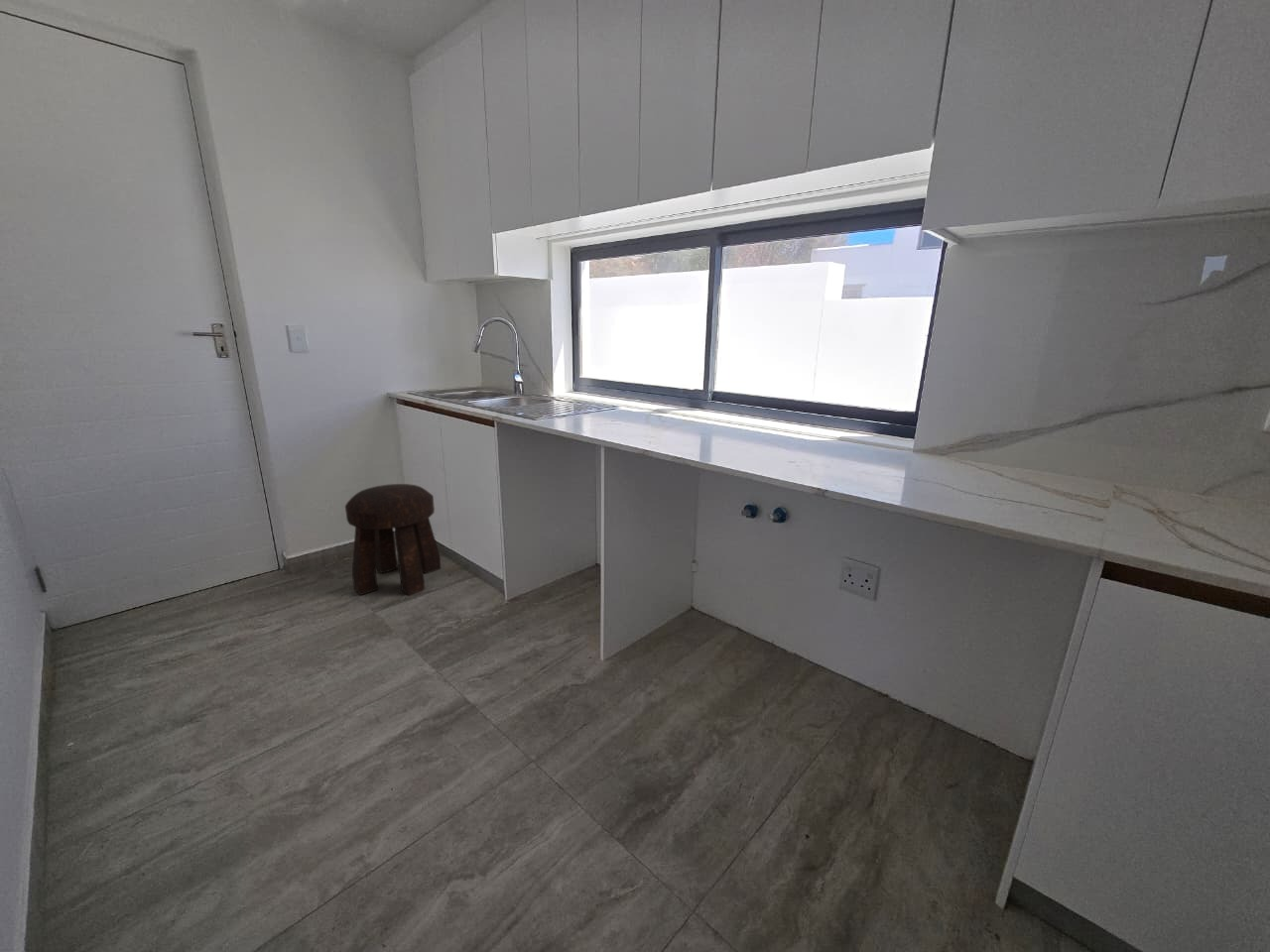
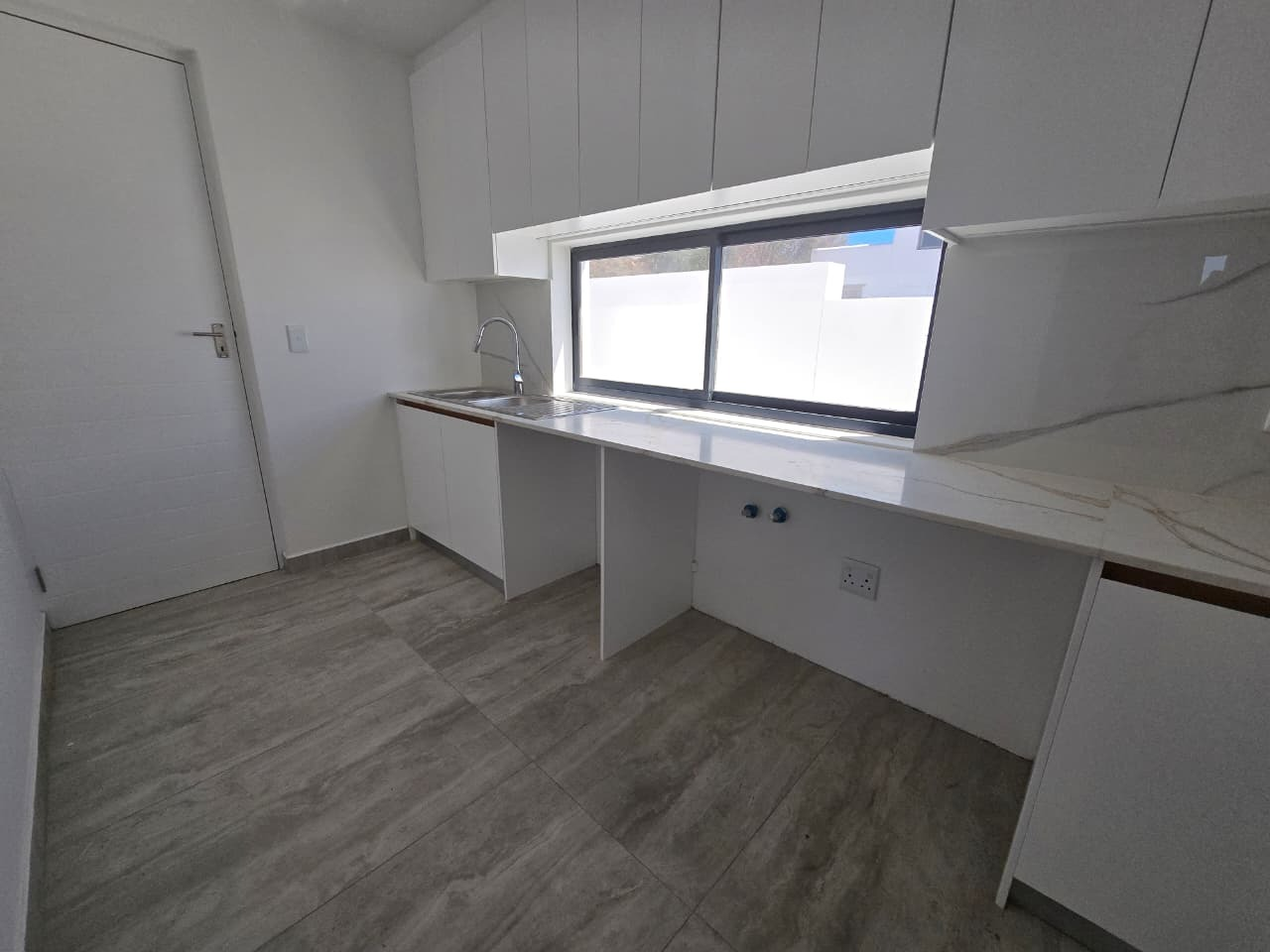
- stool [344,483,442,596]
